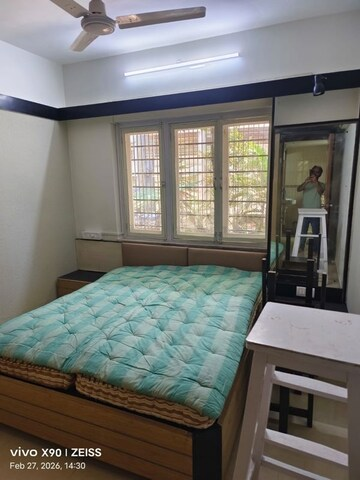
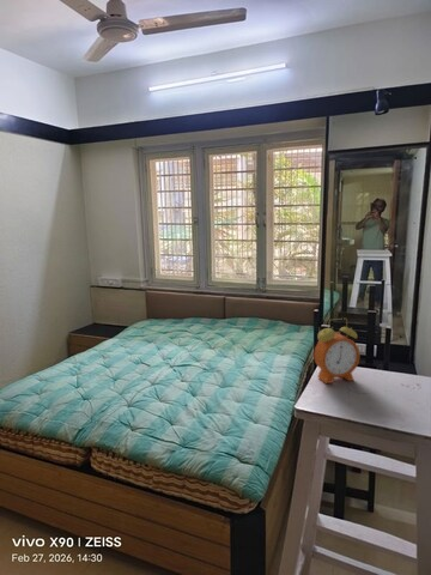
+ alarm clock [312,317,362,385]
